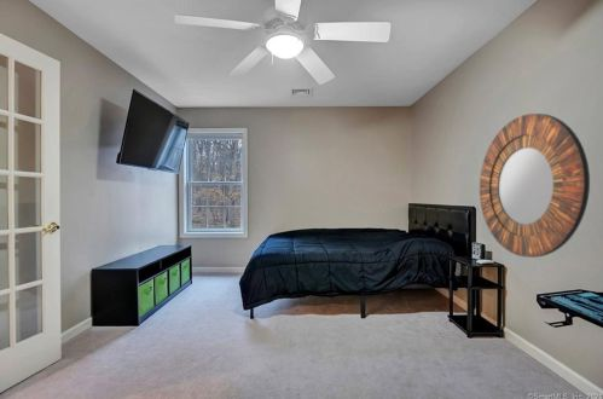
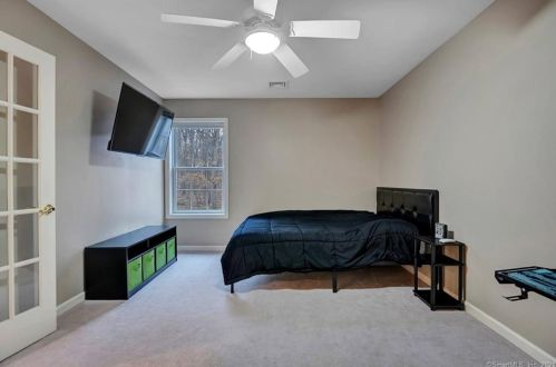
- home mirror [479,112,591,259]
